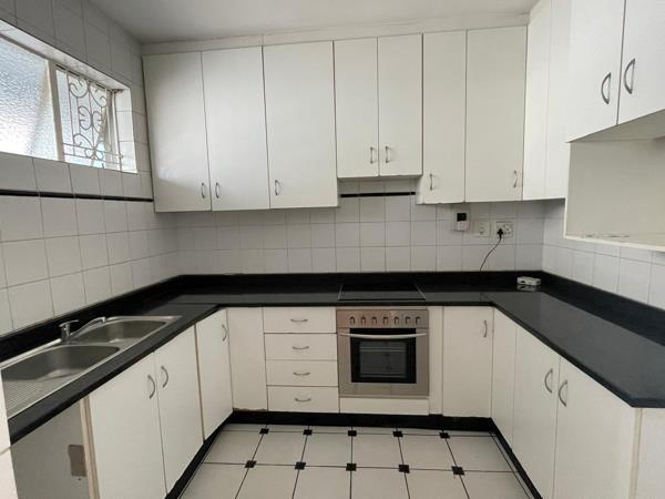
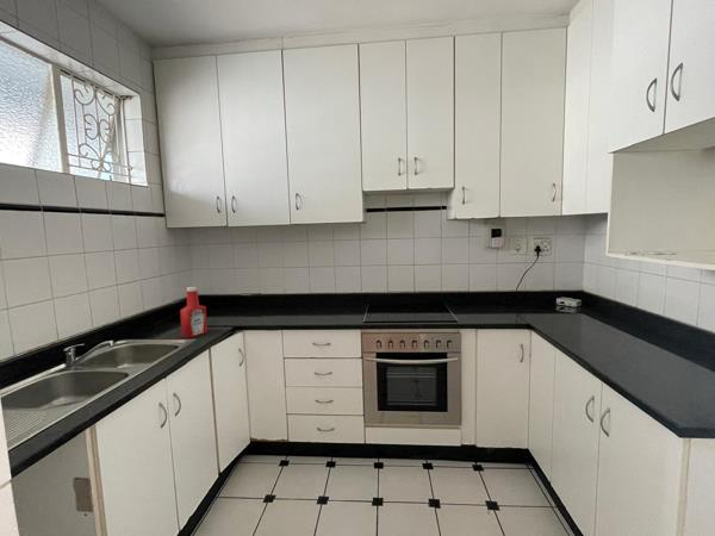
+ soap bottle [179,286,209,339]
